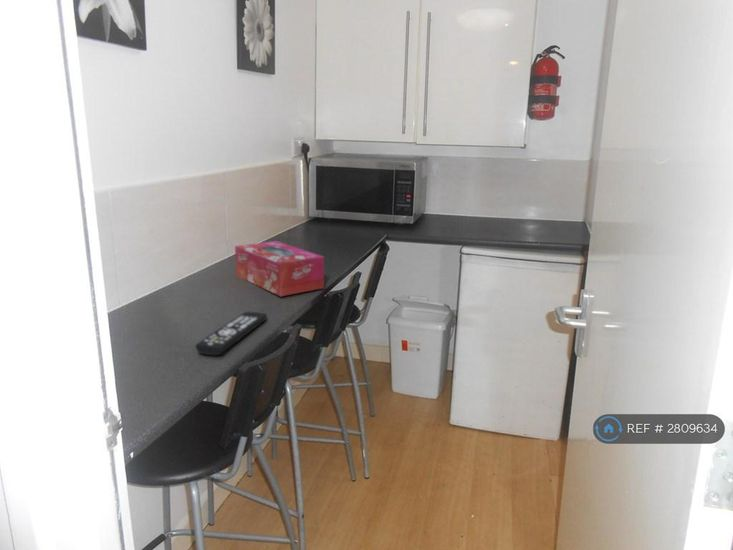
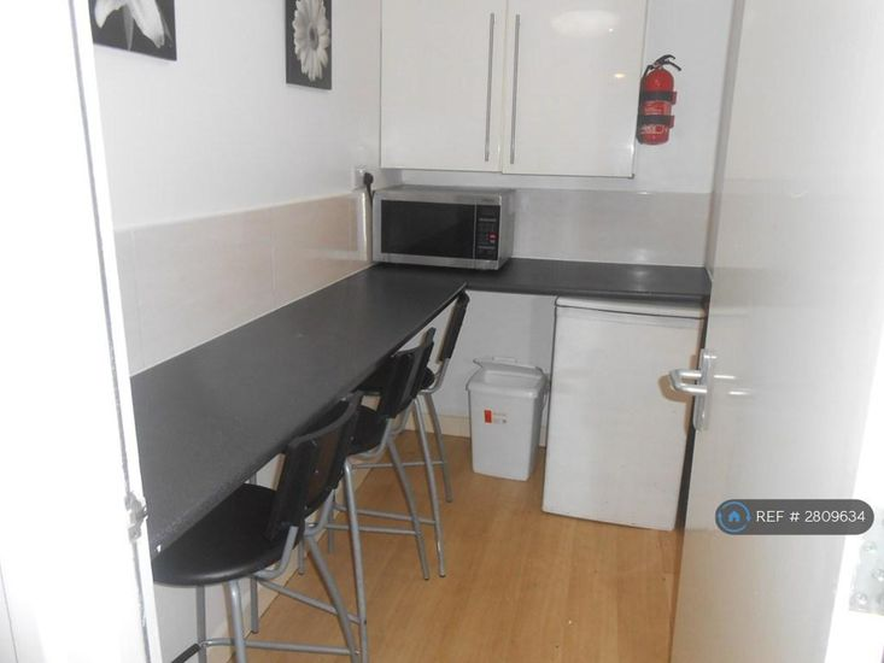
- tissue box [234,240,325,297]
- remote control [194,311,268,356]
